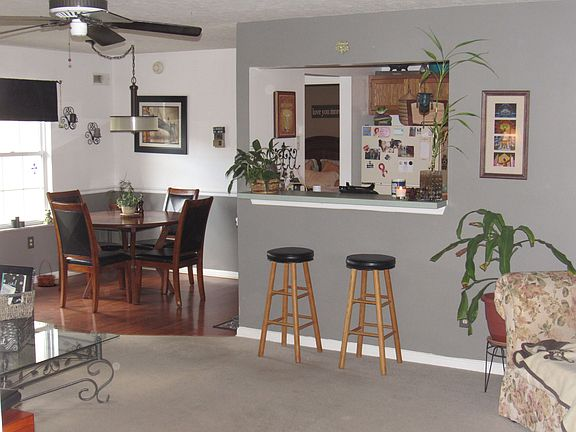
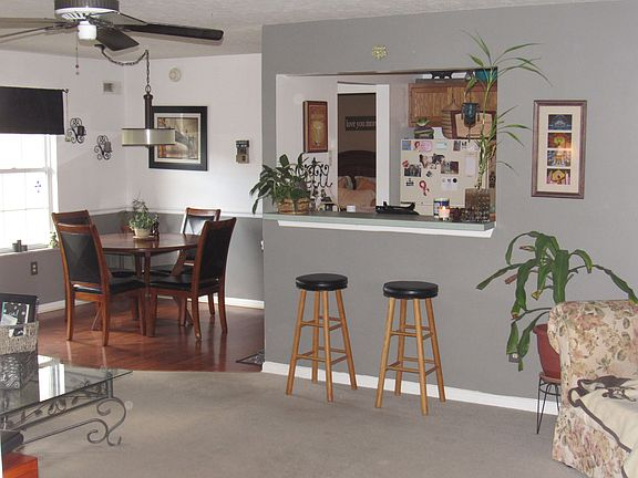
- basket [35,259,57,287]
